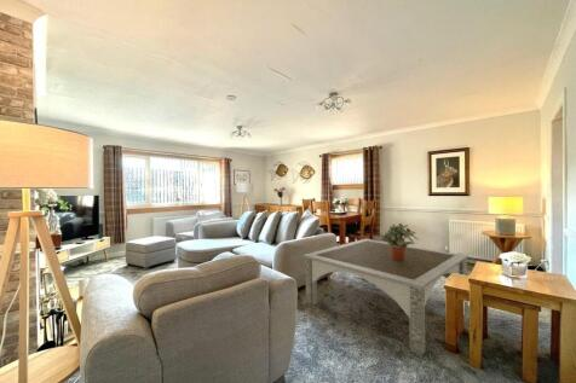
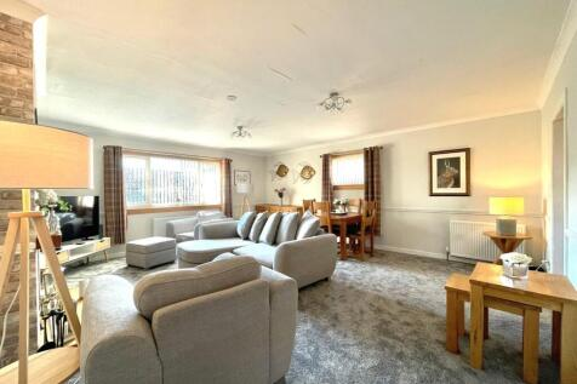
- potted plant [380,222,420,261]
- coffee table [303,238,470,356]
